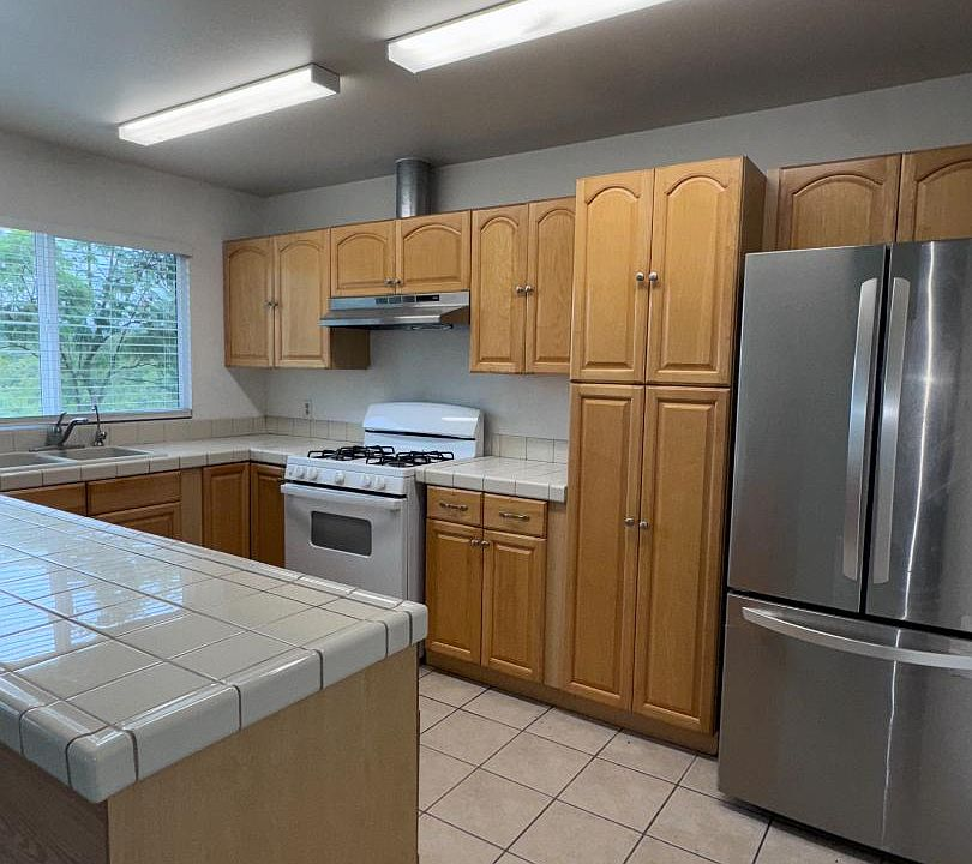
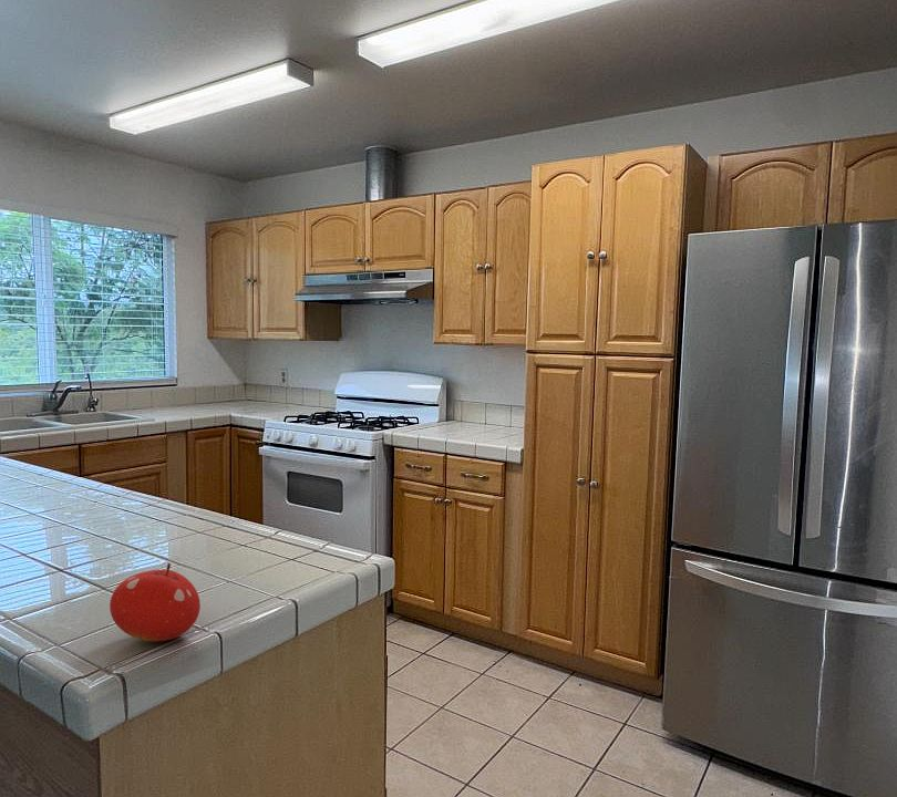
+ fruit [109,562,202,642]
